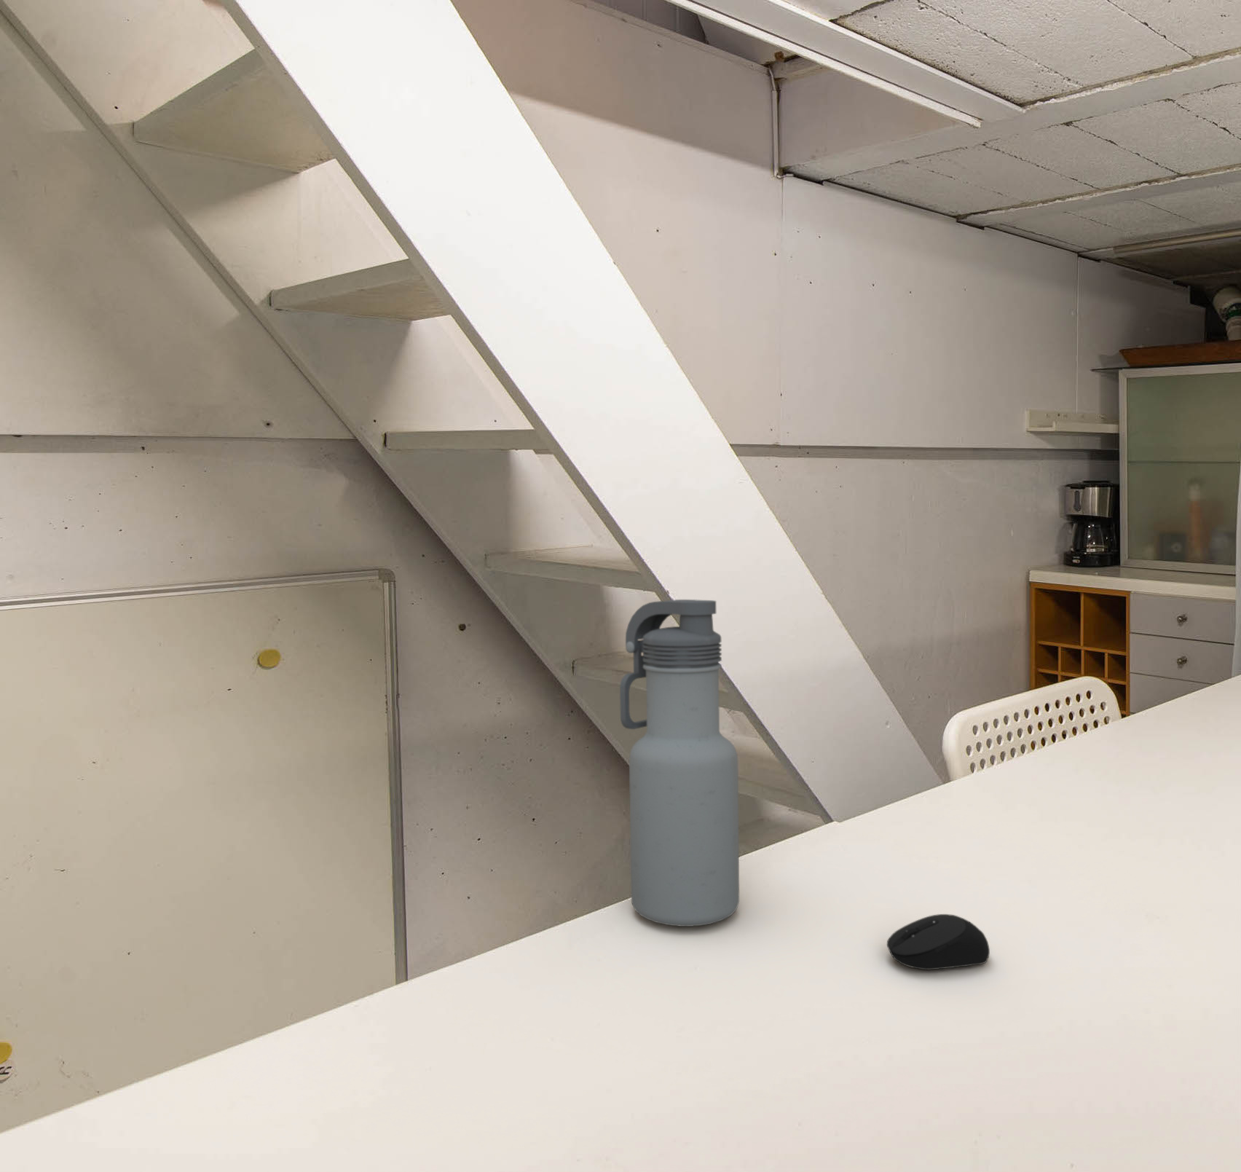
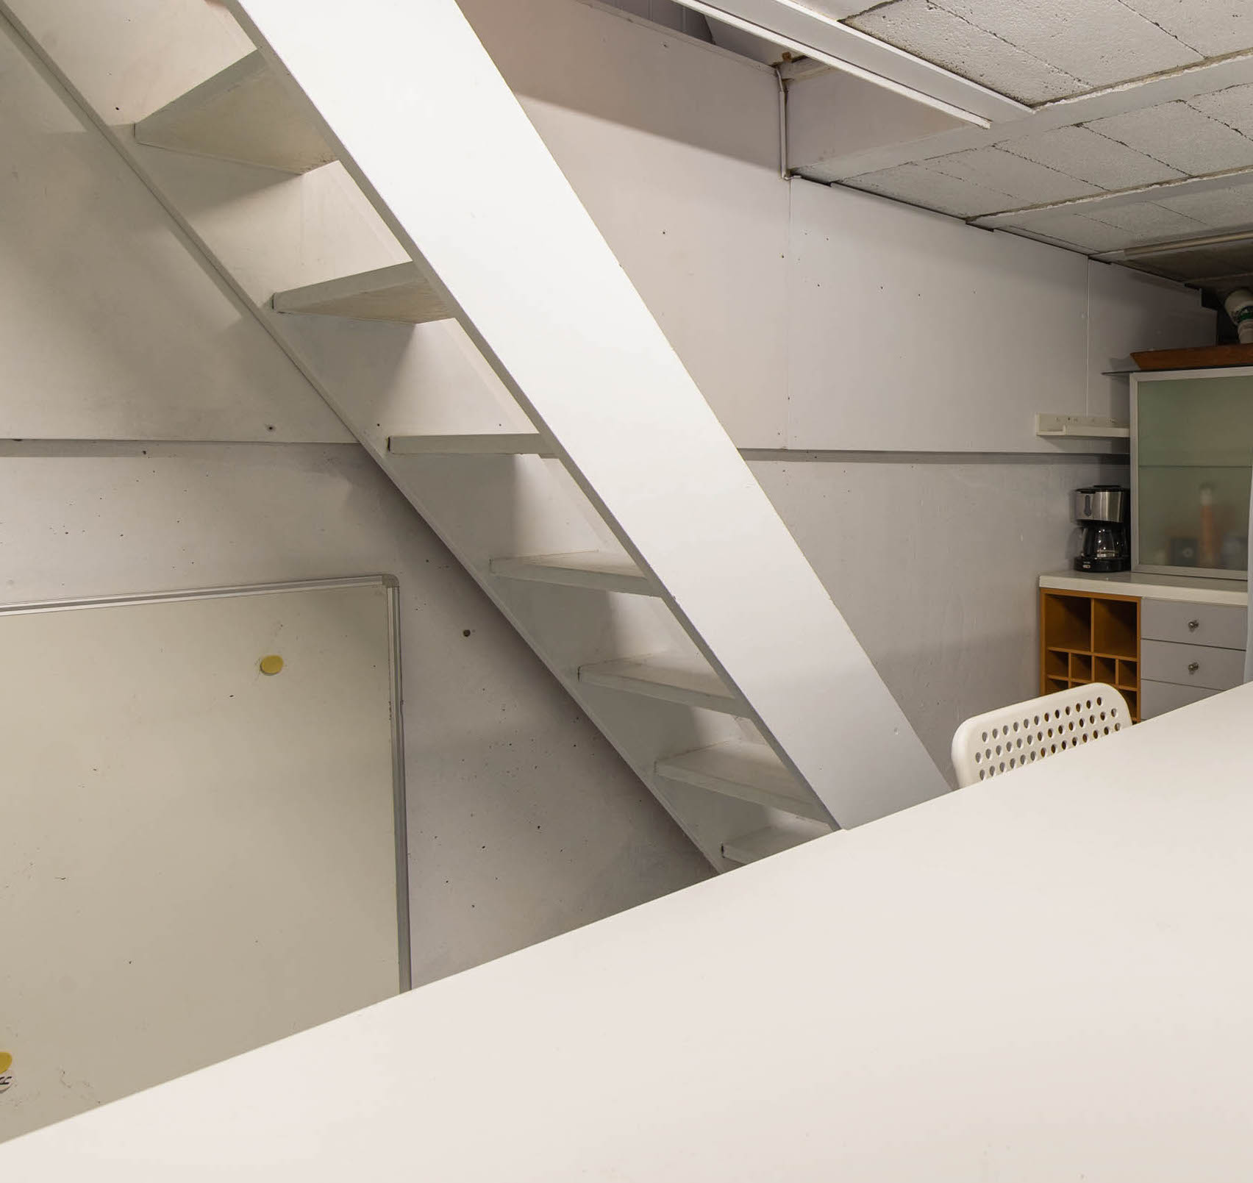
- computer mouse [886,913,990,970]
- water bottle [619,599,740,927]
